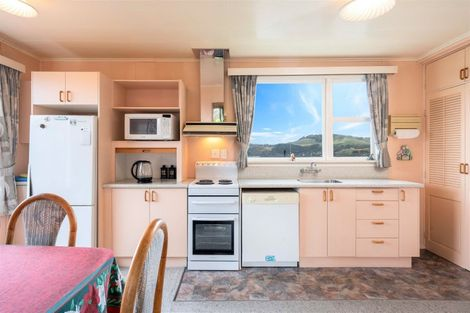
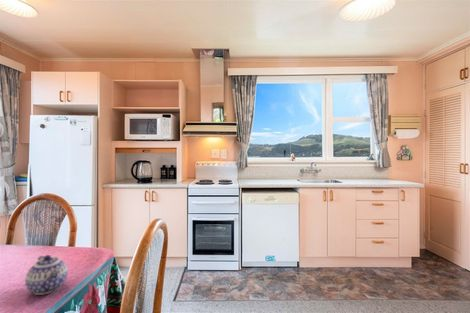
+ teapot [24,254,69,296]
